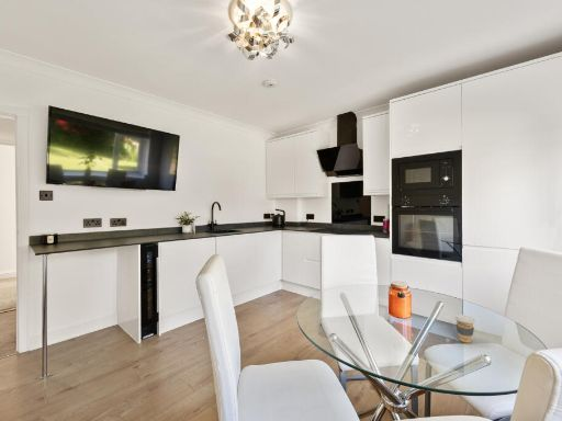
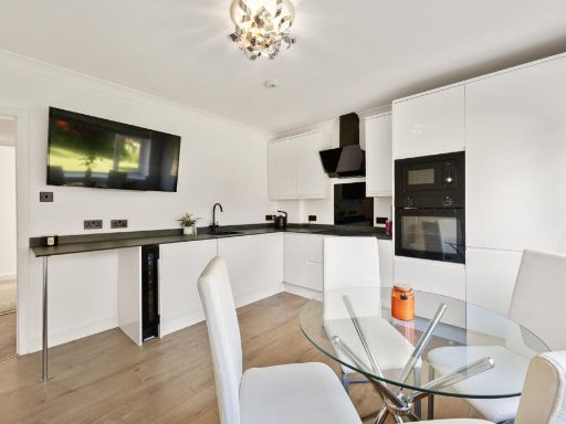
- coffee cup [453,314,476,344]
